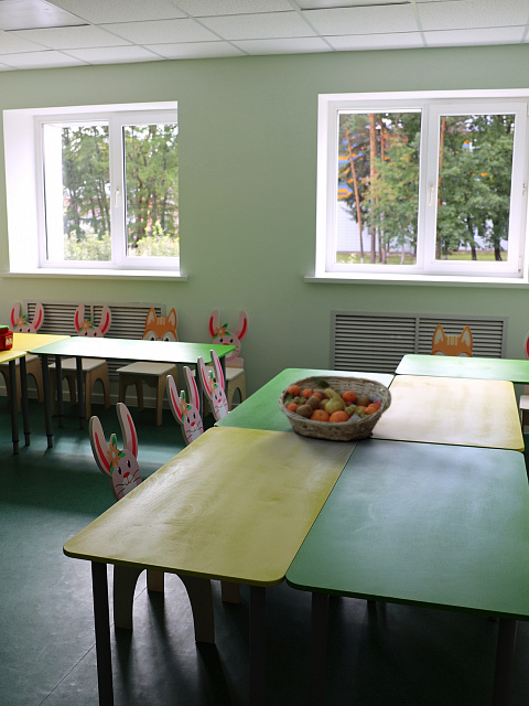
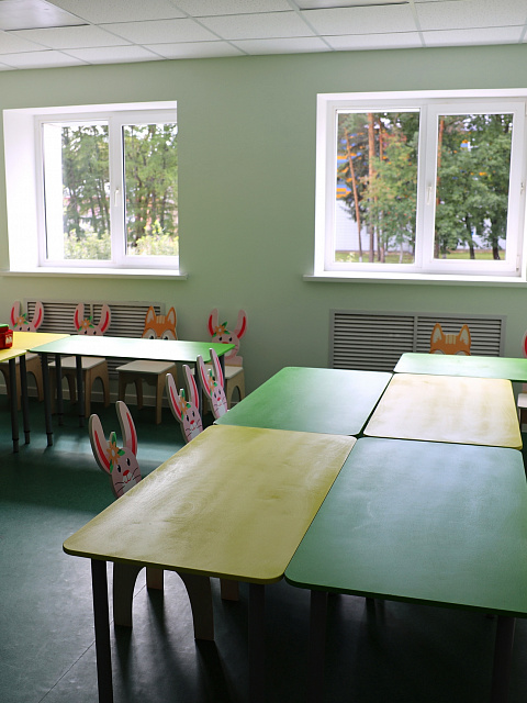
- fruit basket [277,374,392,441]
